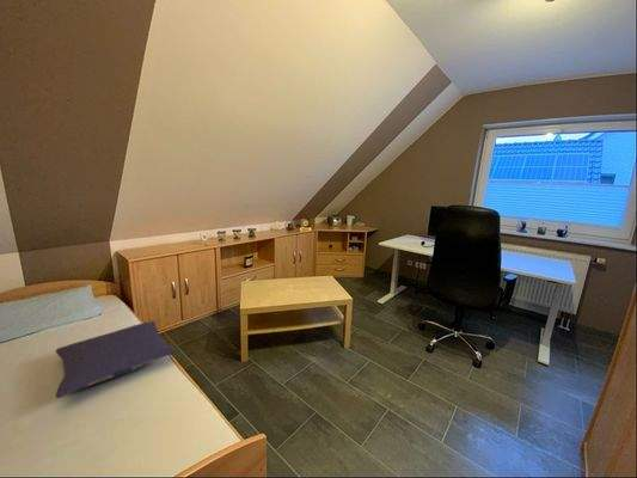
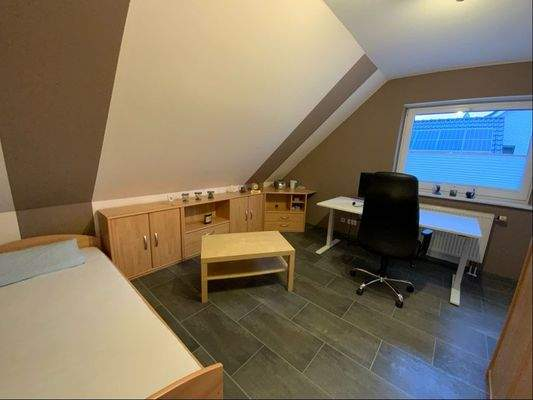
- pillow [54,320,178,399]
